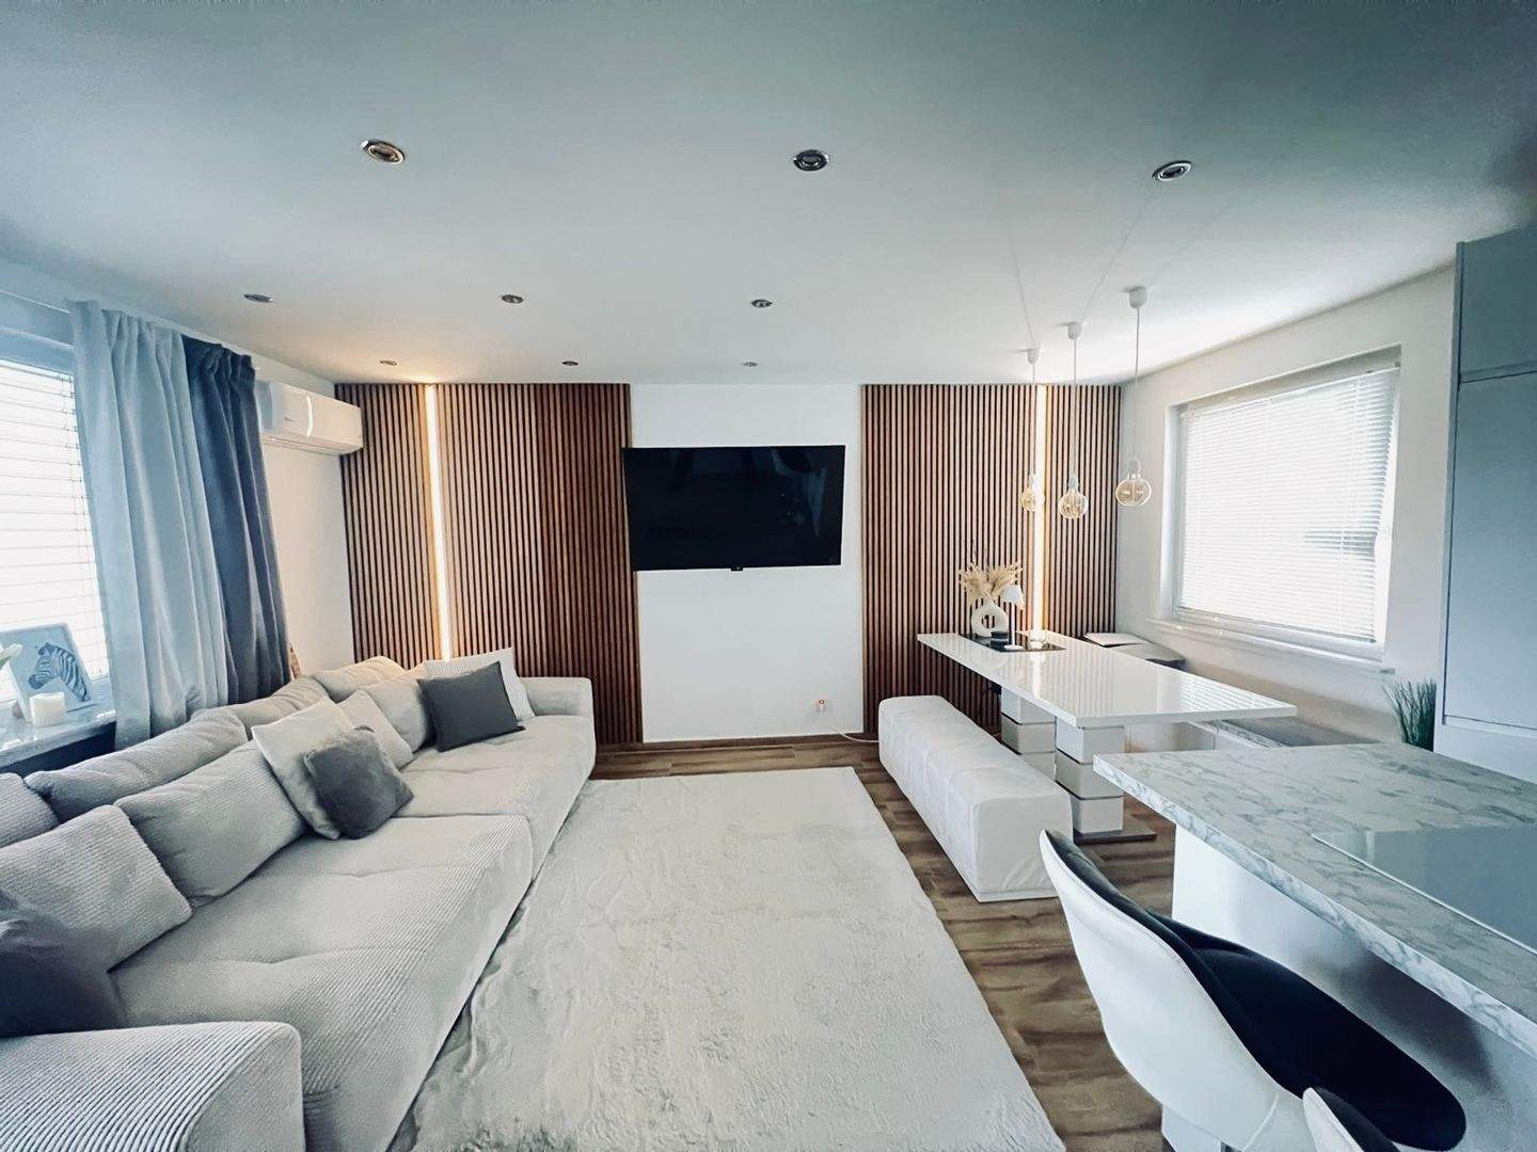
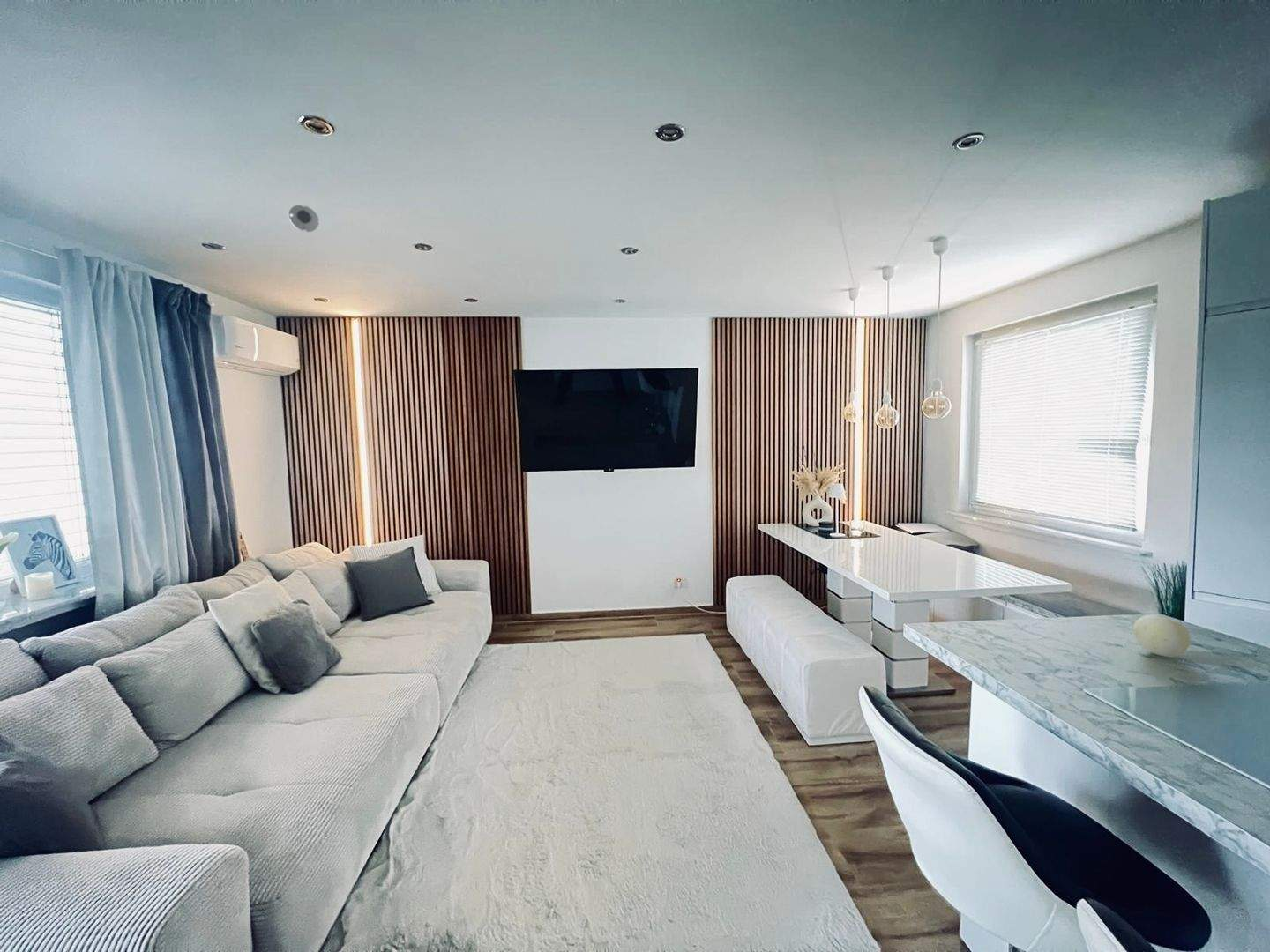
+ smoke detector [288,205,320,233]
+ fruit [1132,614,1192,658]
